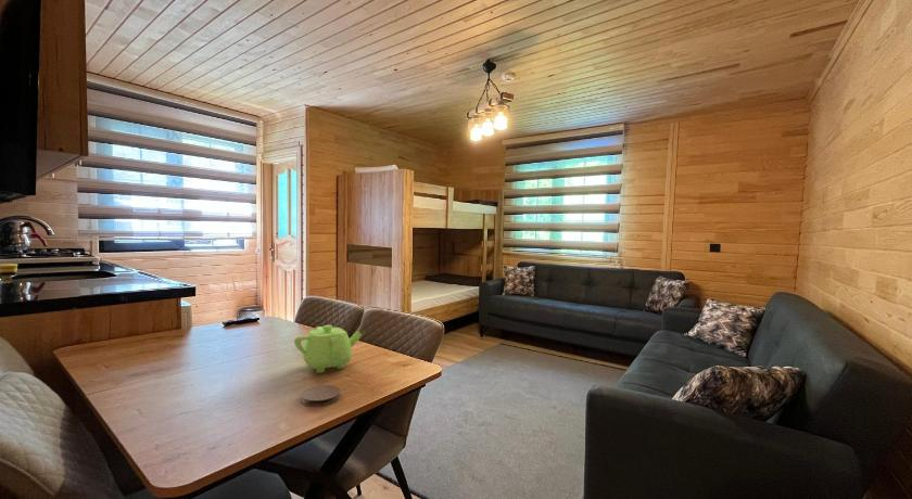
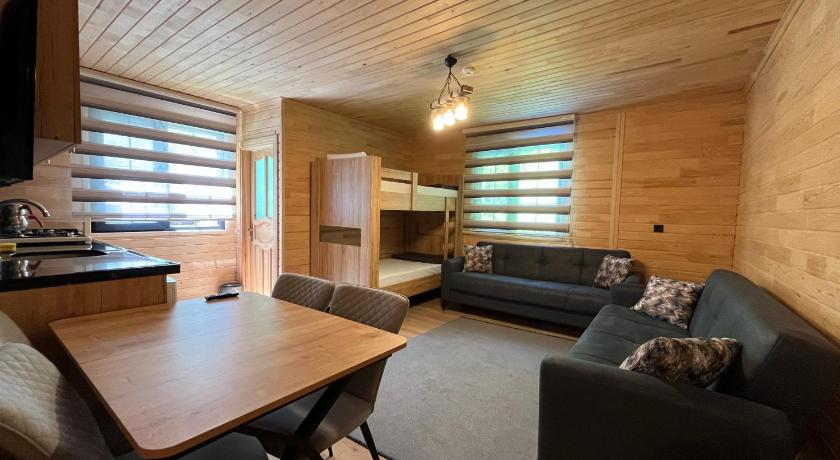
- teapot [293,324,363,374]
- coaster [300,384,341,407]
